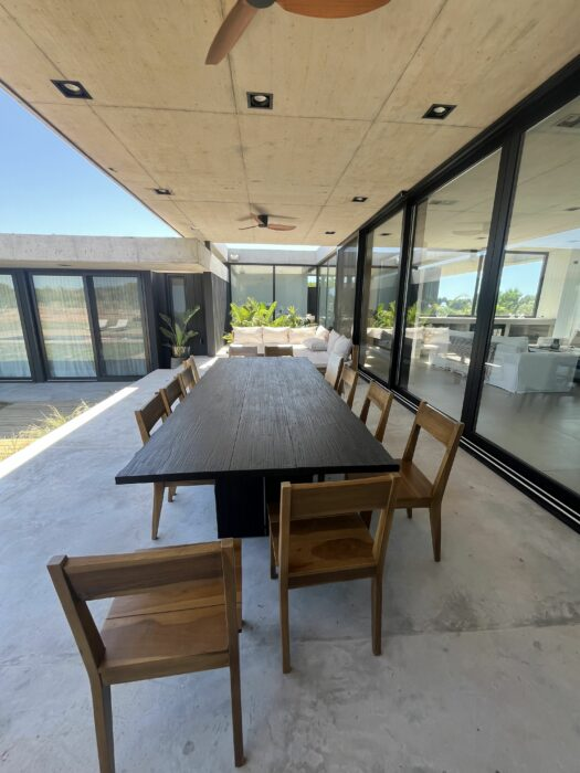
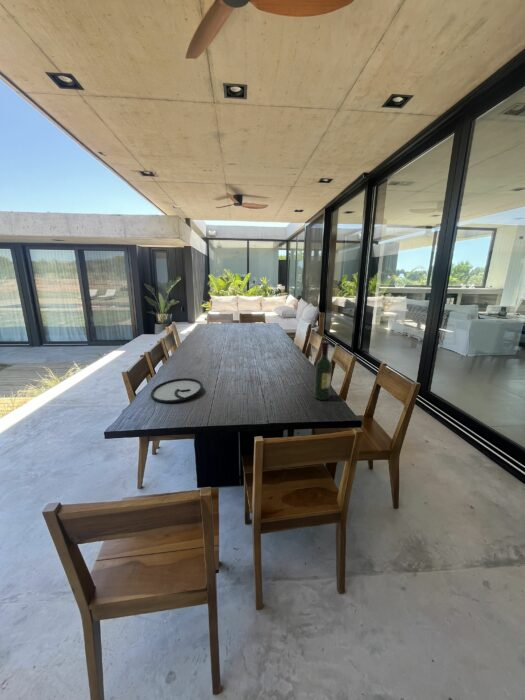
+ plate [150,377,204,404]
+ wine bottle [313,340,332,401]
